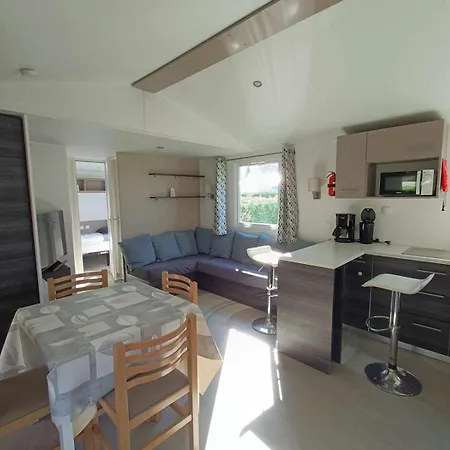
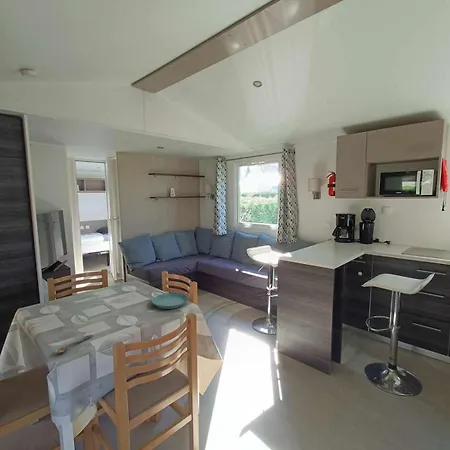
+ spoon [52,334,94,355]
+ saucer [151,292,189,310]
